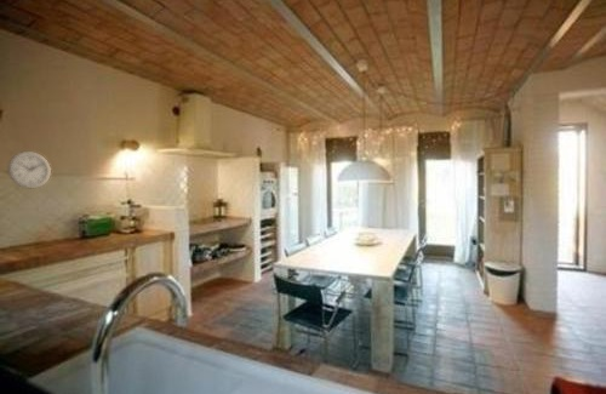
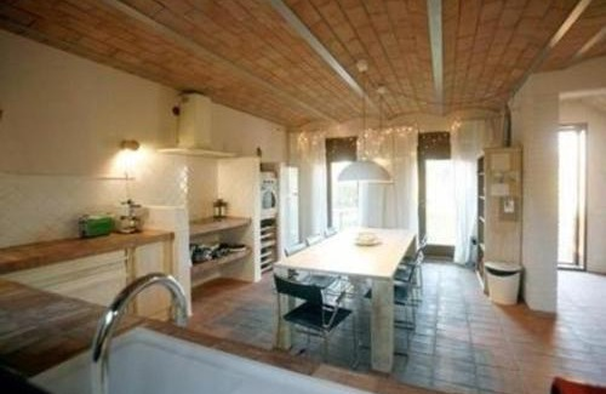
- wall clock [6,150,52,189]
